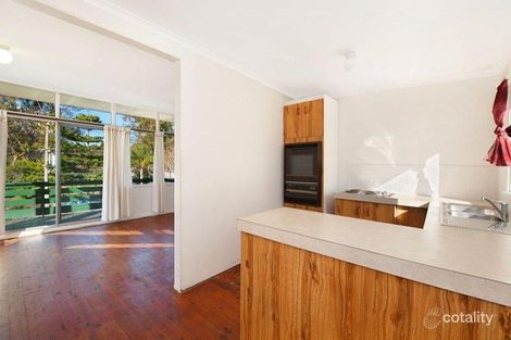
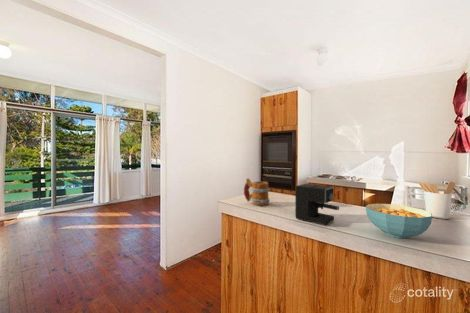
+ coffee maker [294,183,340,226]
+ cereal bowl [365,203,433,239]
+ utensil holder [418,181,456,220]
+ mug [243,177,271,207]
